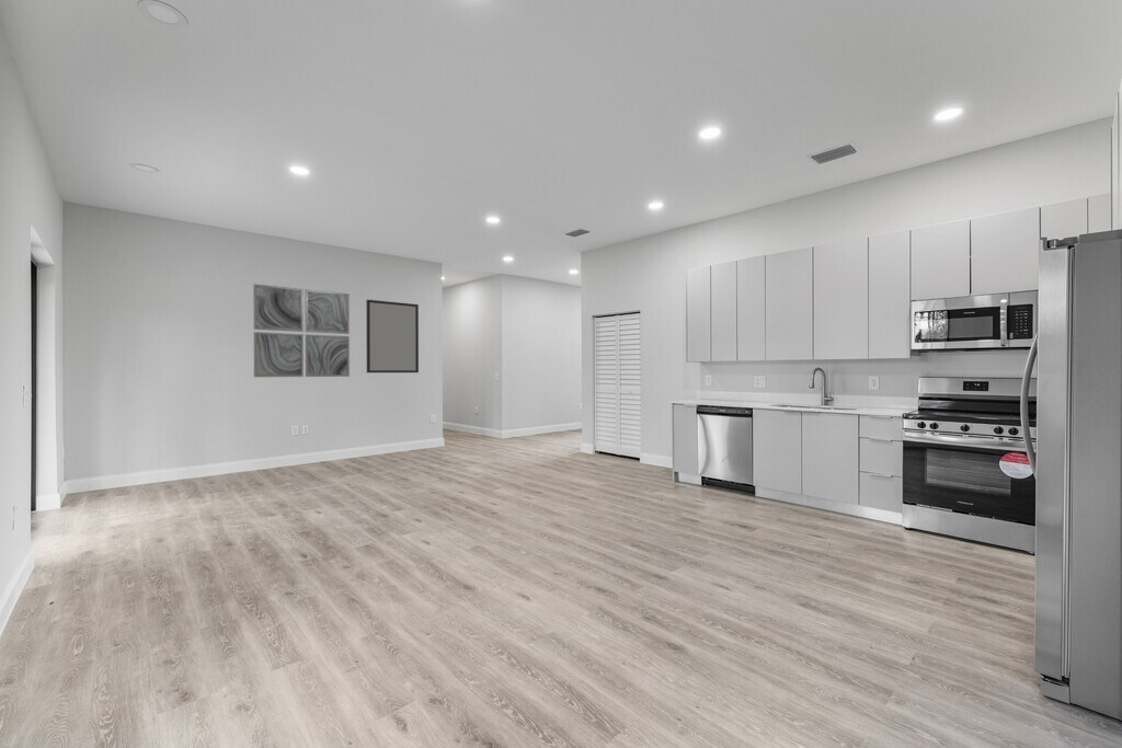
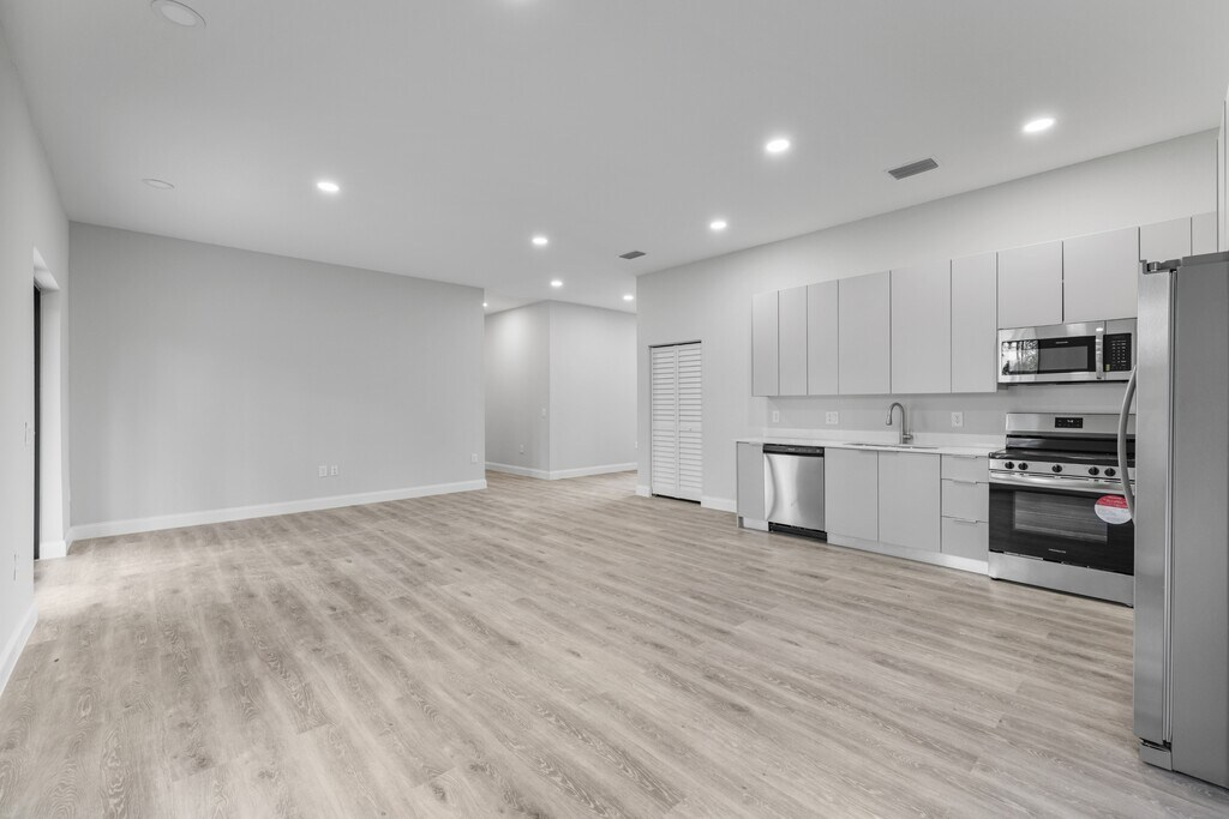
- home mirror [365,299,420,373]
- wall art [252,283,351,378]
